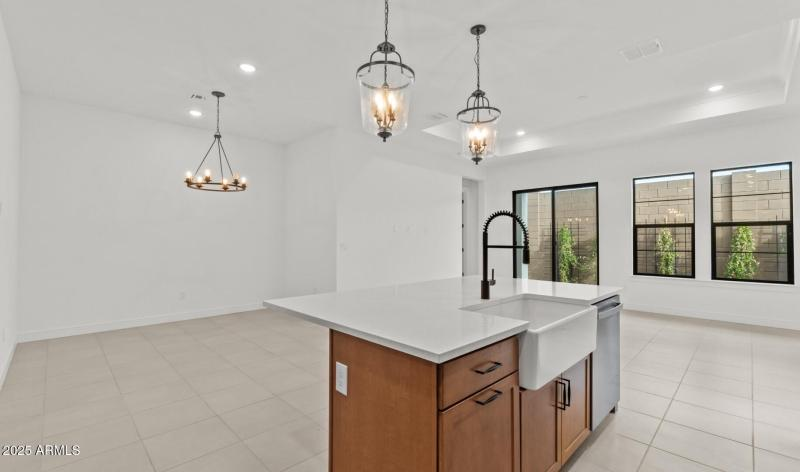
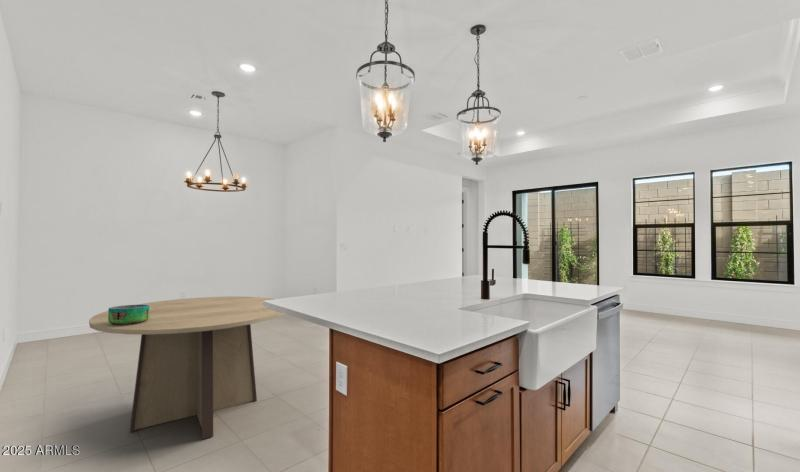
+ dining table [88,296,285,440]
+ decorative bowl [107,303,150,325]
